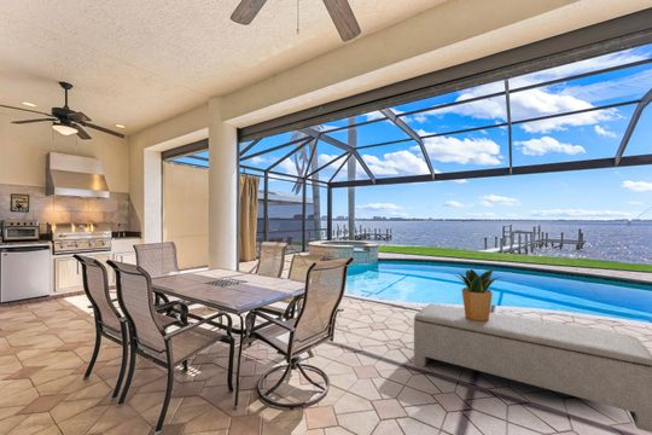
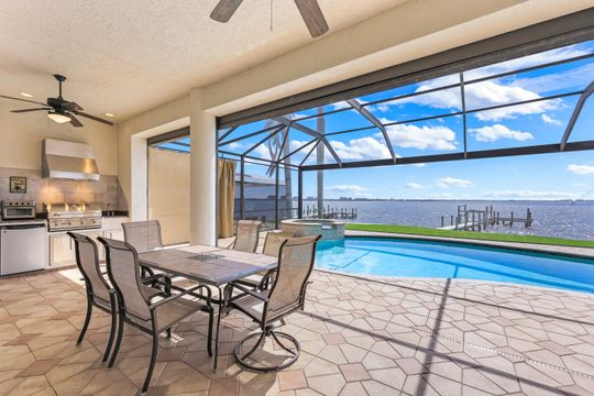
- potted plant [450,267,502,321]
- bench [413,302,652,434]
